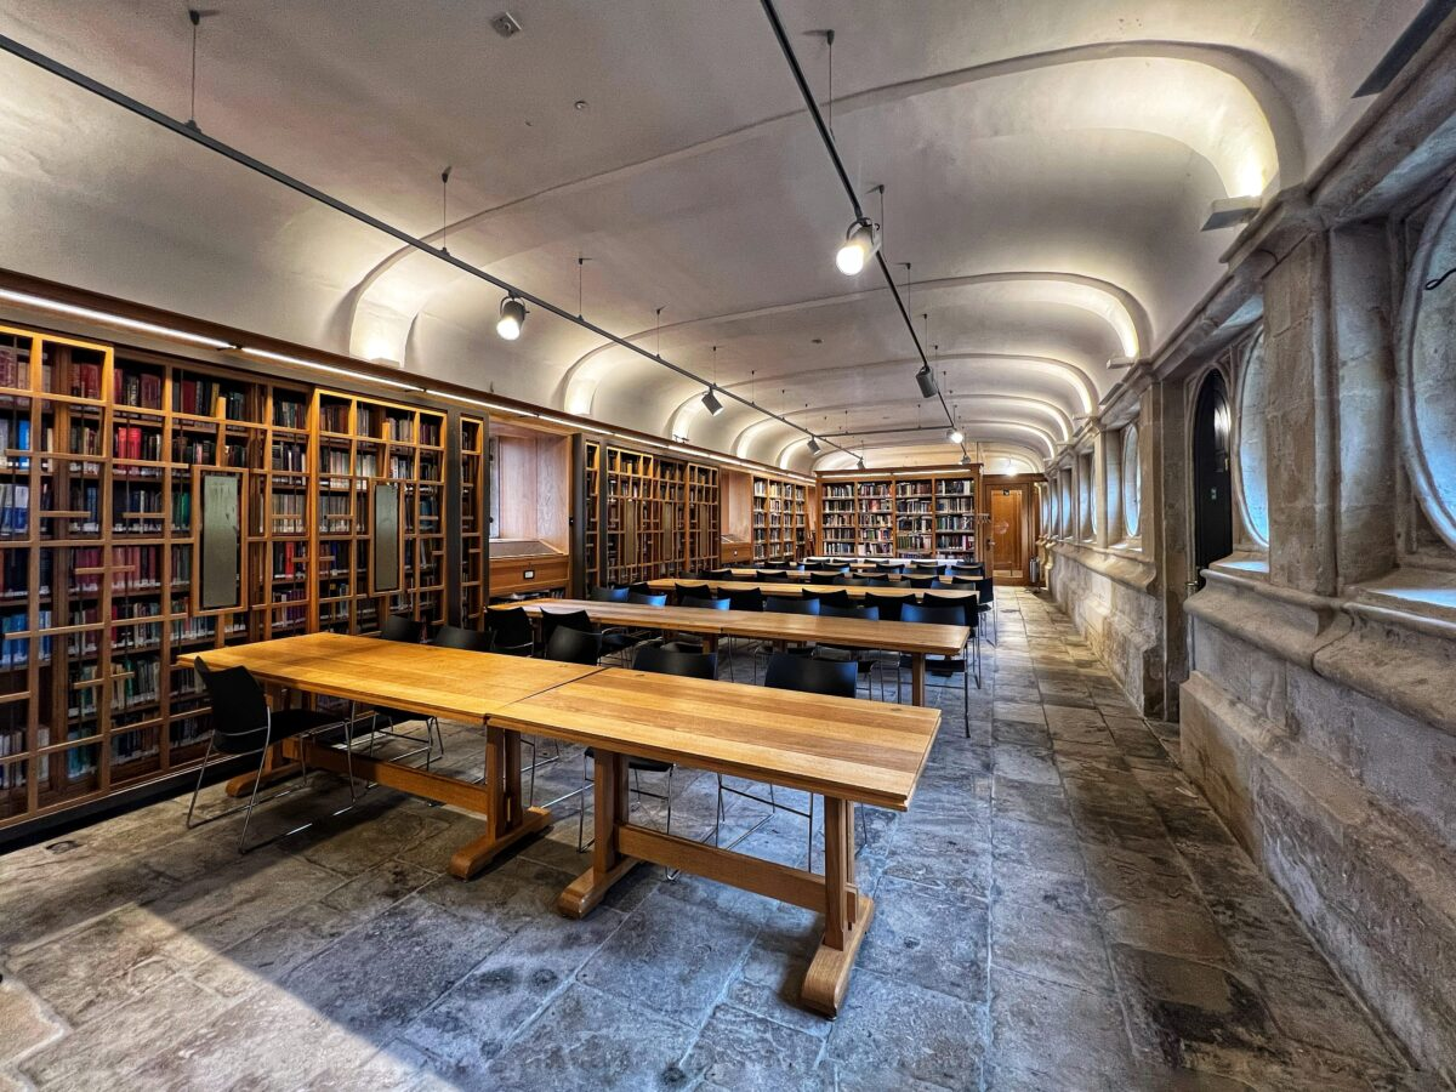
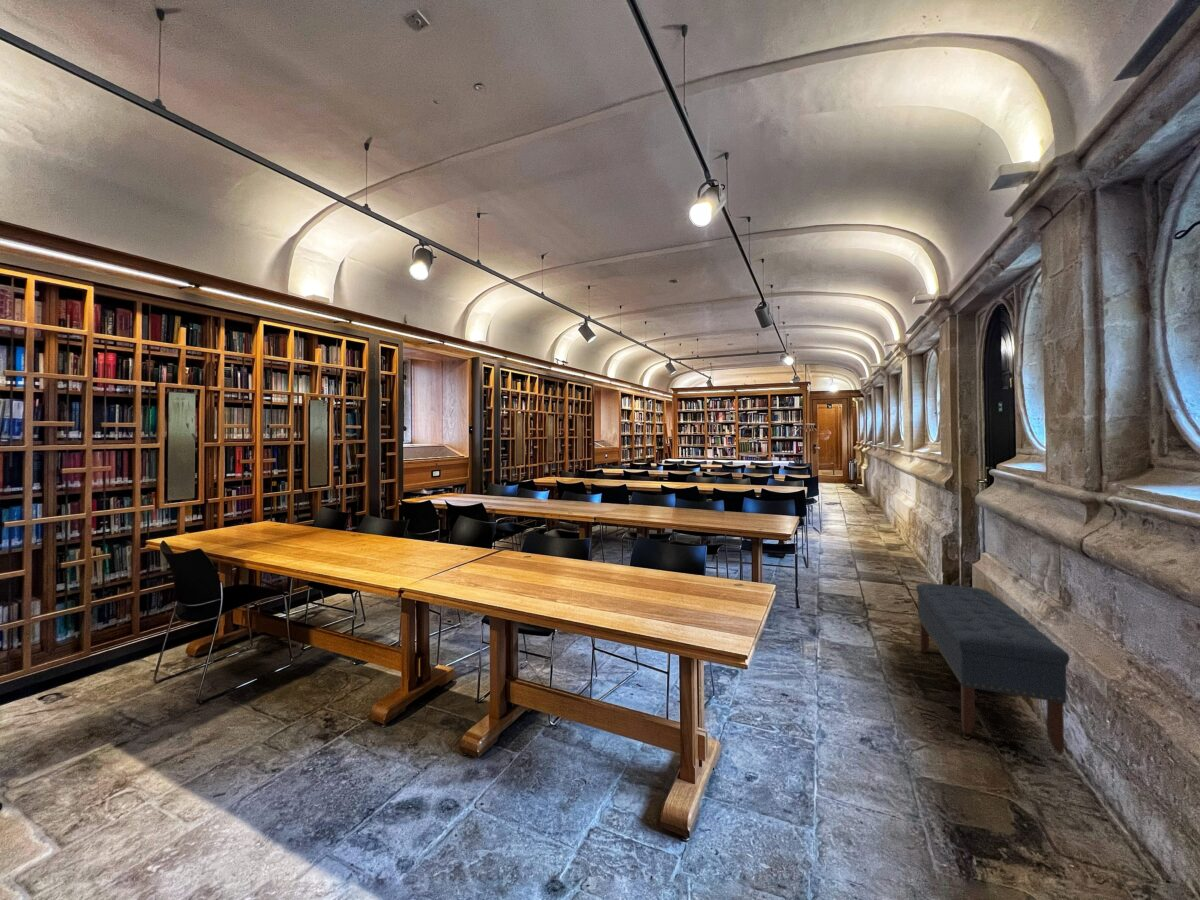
+ bench [915,583,1071,753]
